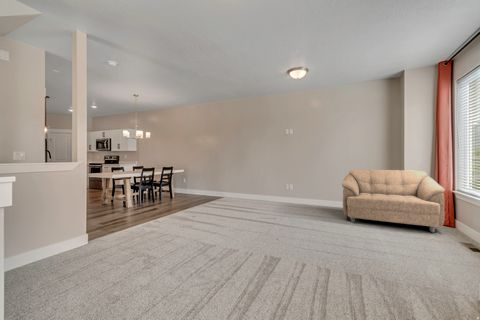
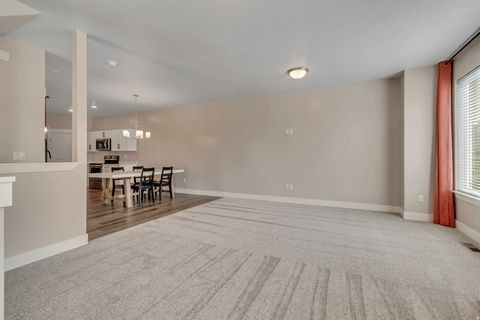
- sofa [341,169,446,233]
